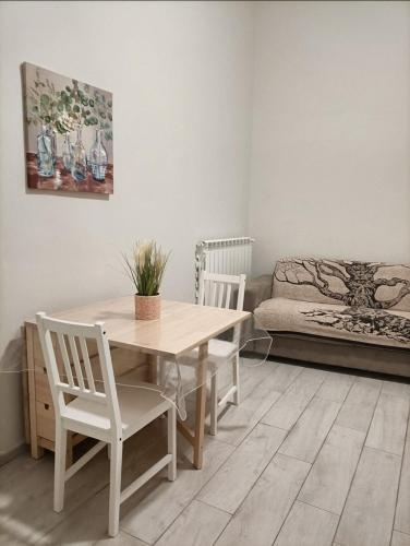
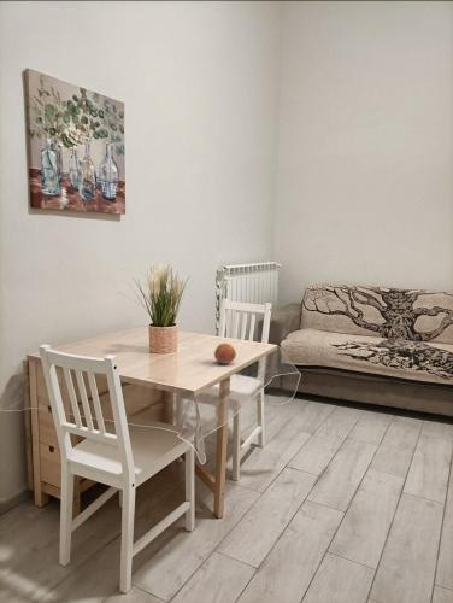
+ fruit [213,343,237,365]
